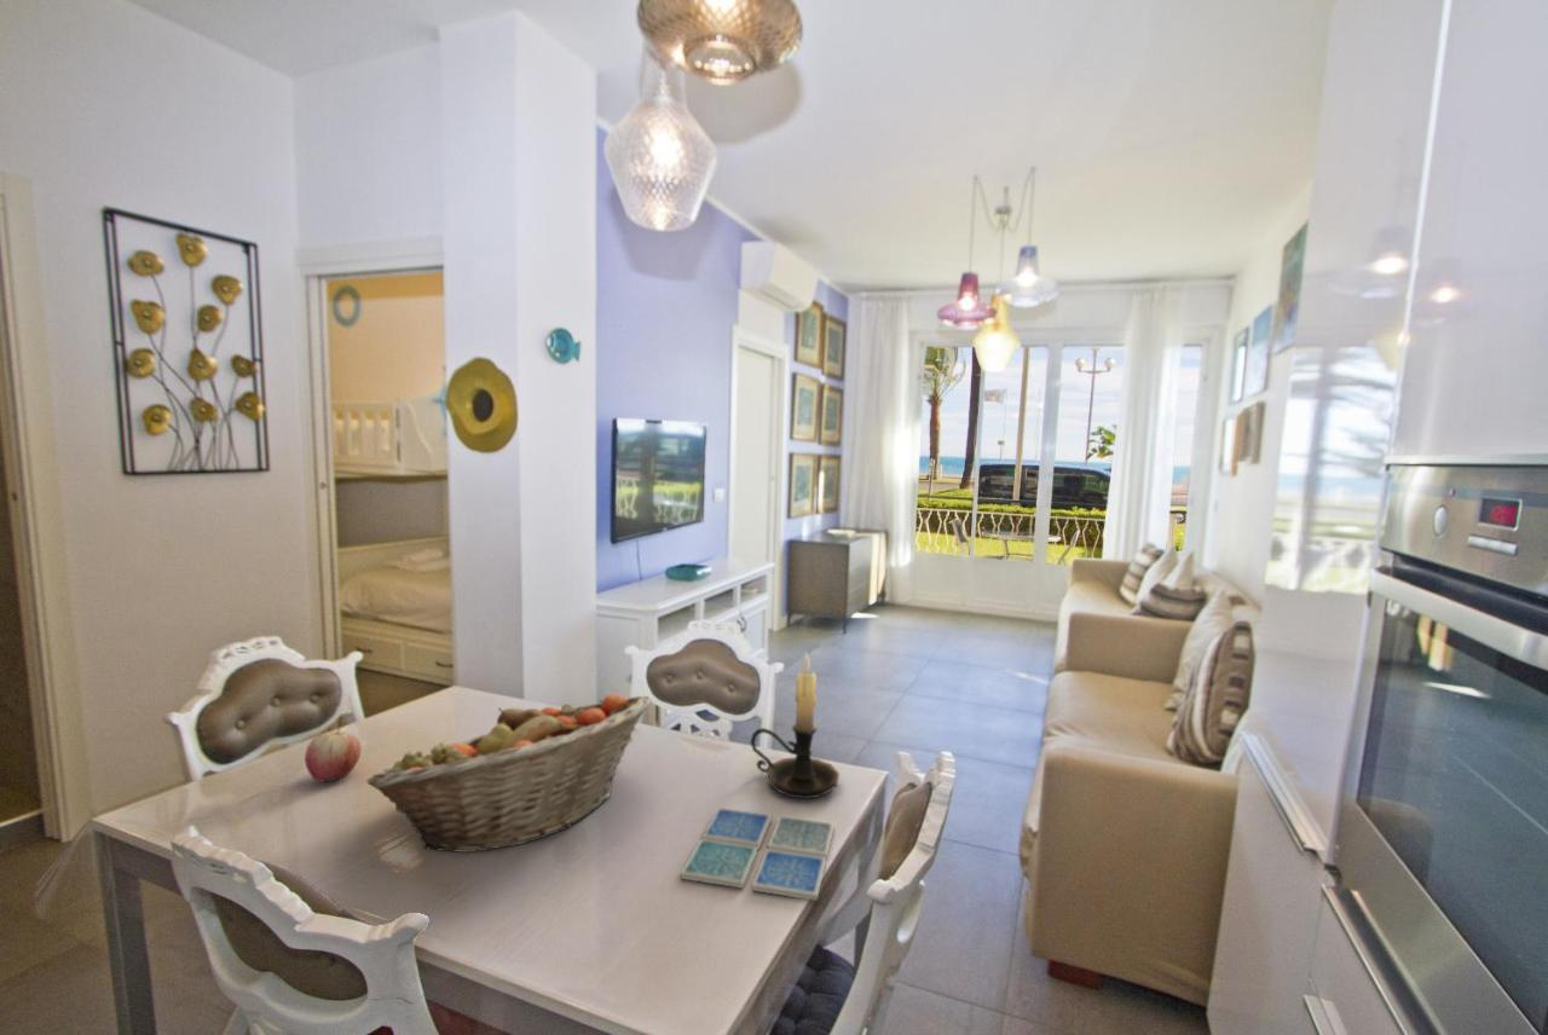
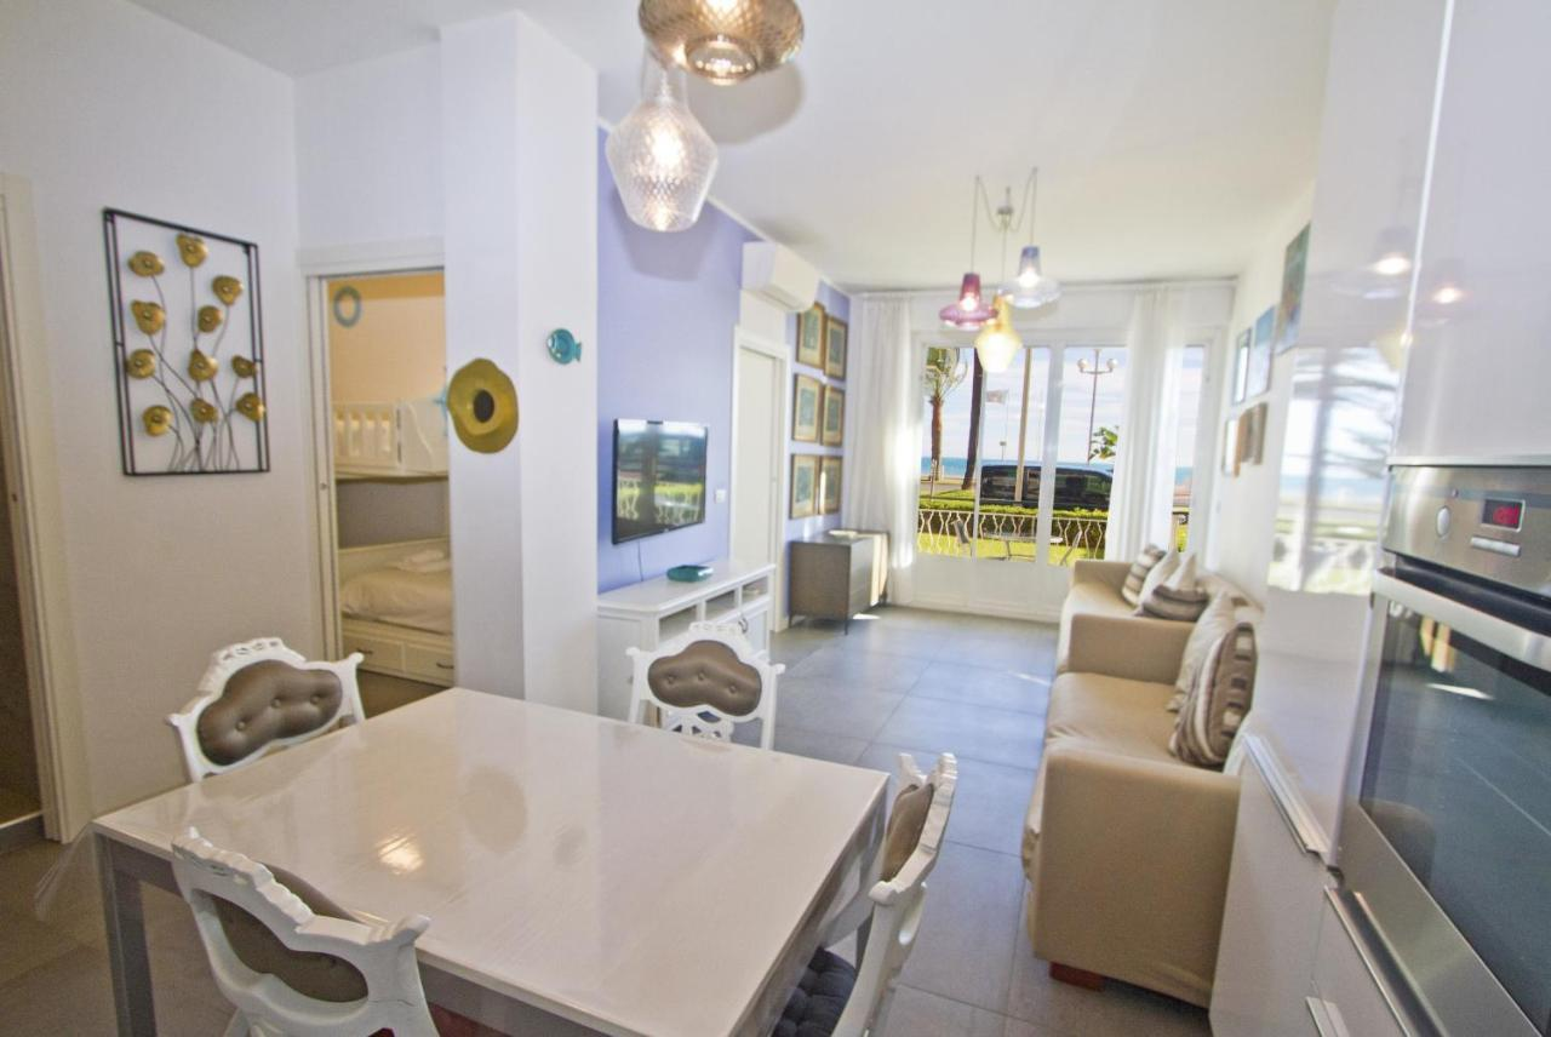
- candle holder [750,652,841,800]
- apple [304,725,363,784]
- fruit basket [365,693,652,854]
- drink coaster [680,806,836,902]
